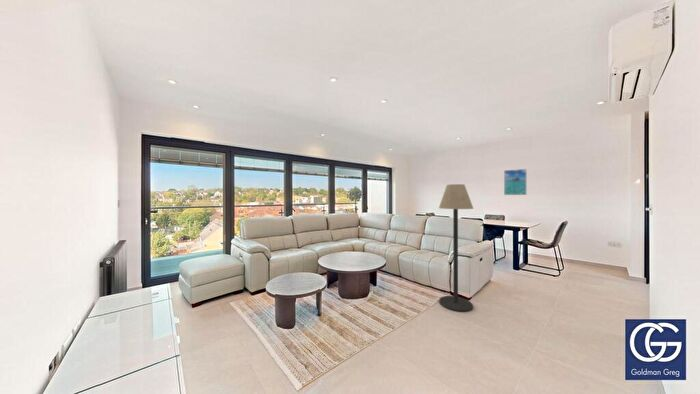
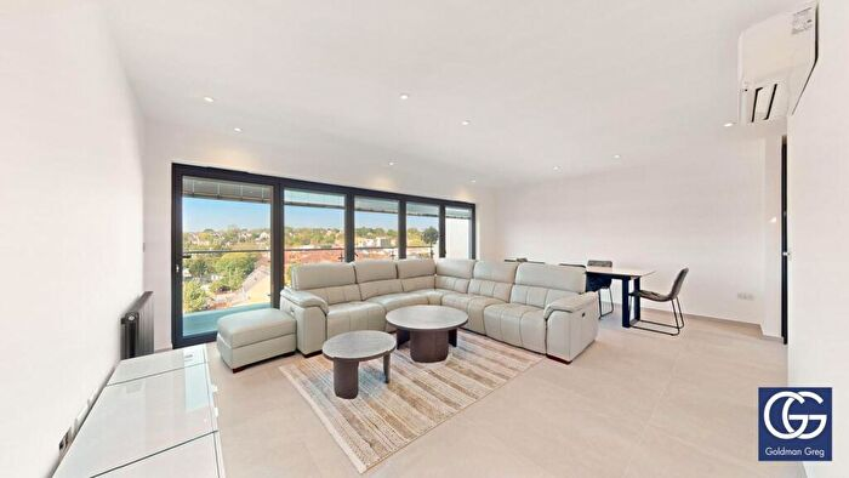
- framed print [503,168,528,196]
- floor lamp [438,183,474,312]
